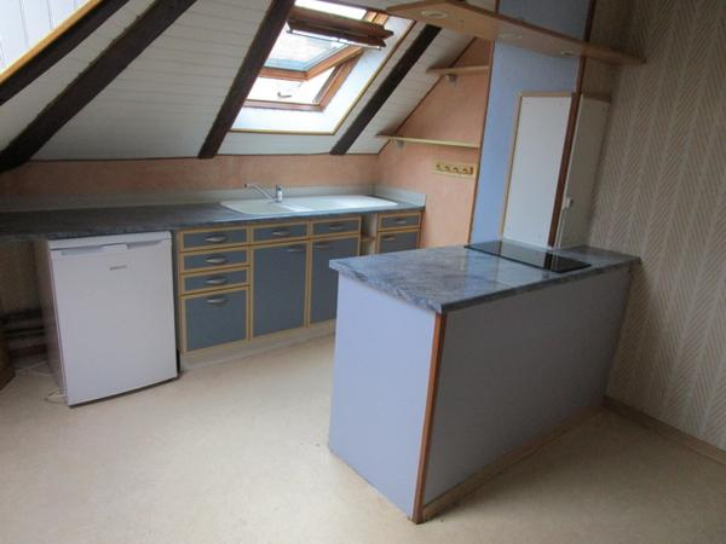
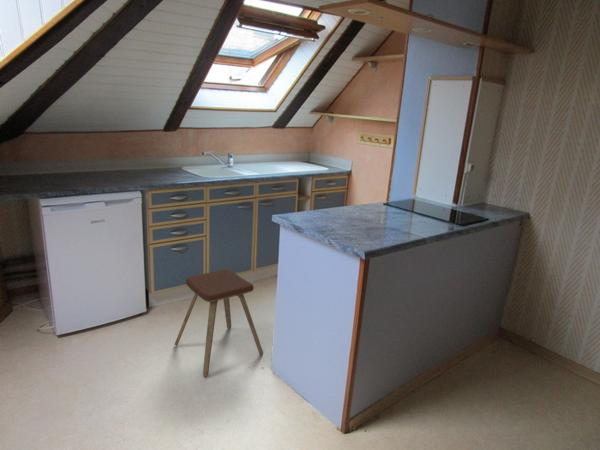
+ music stool [173,268,264,378]
